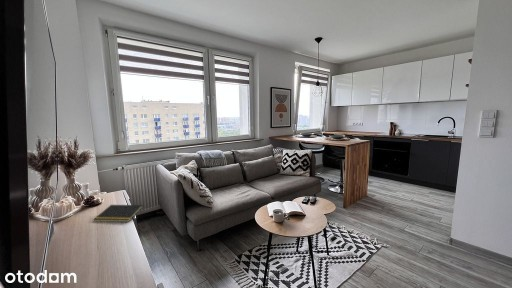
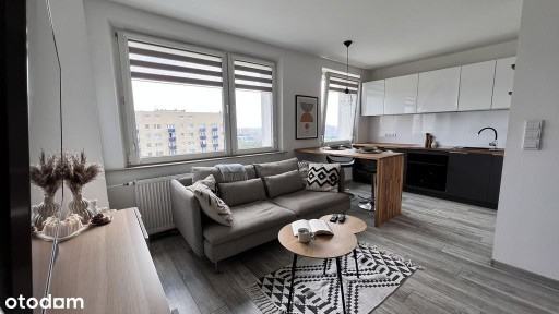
- notepad [92,204,144,223]
